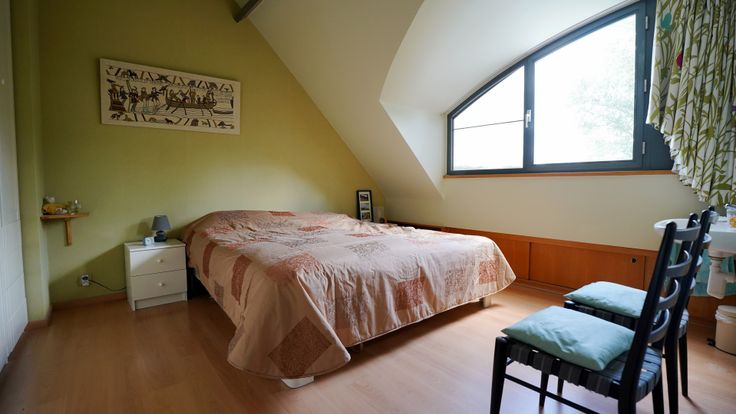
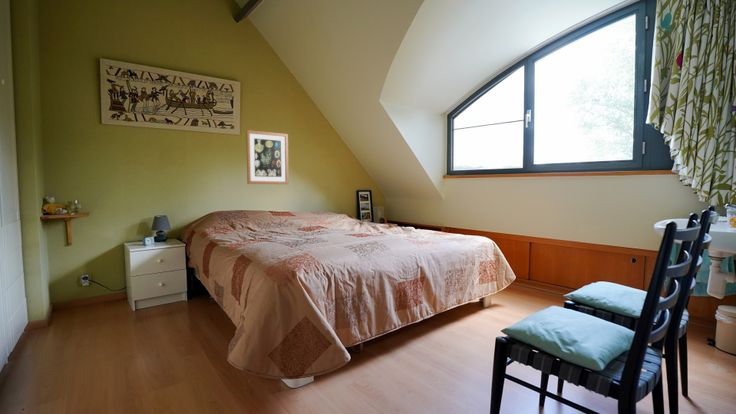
+ wall art [245,129,290,185]
